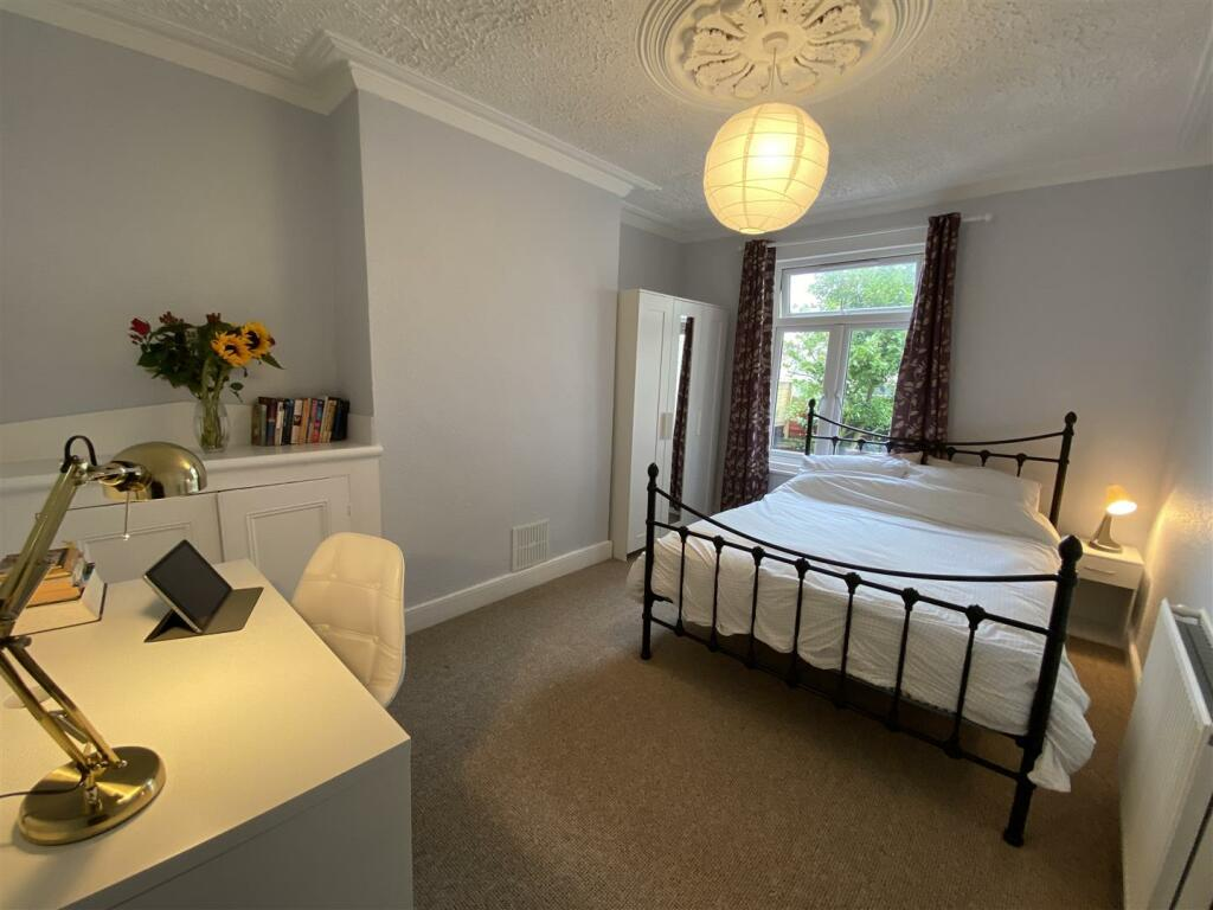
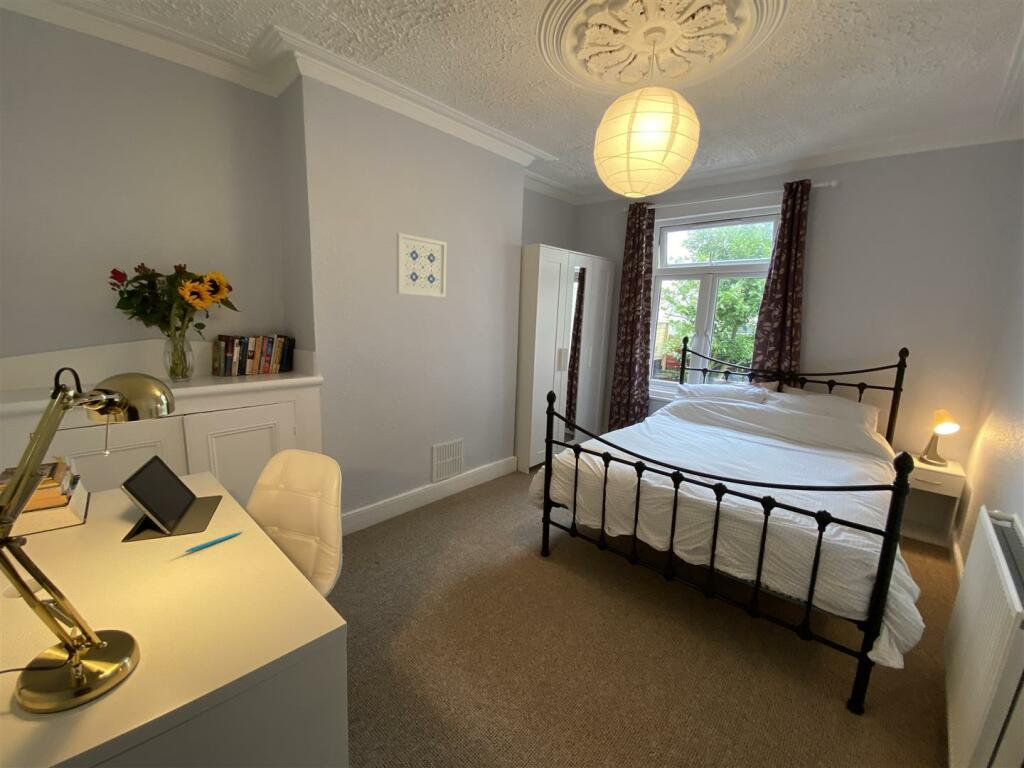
+ wall art [396,232,448,298]
+ pen [184,531,243,553]
